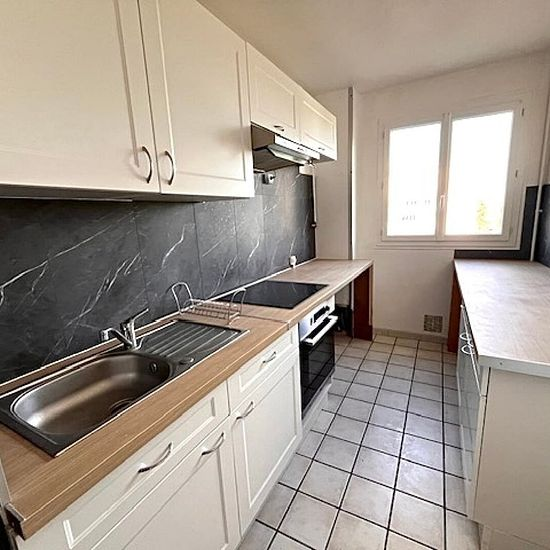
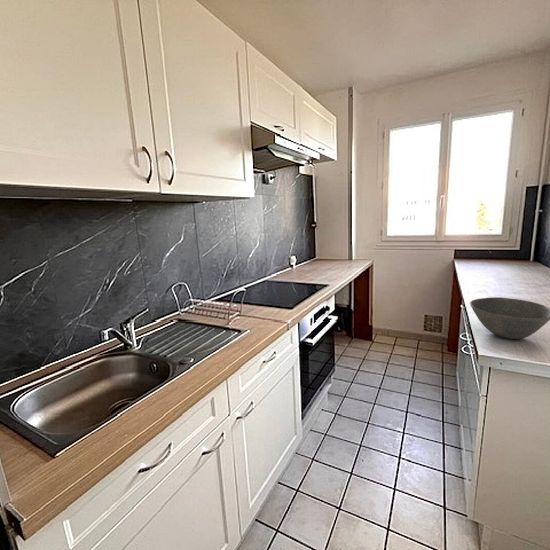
+ bowl [469,296,550,340]
